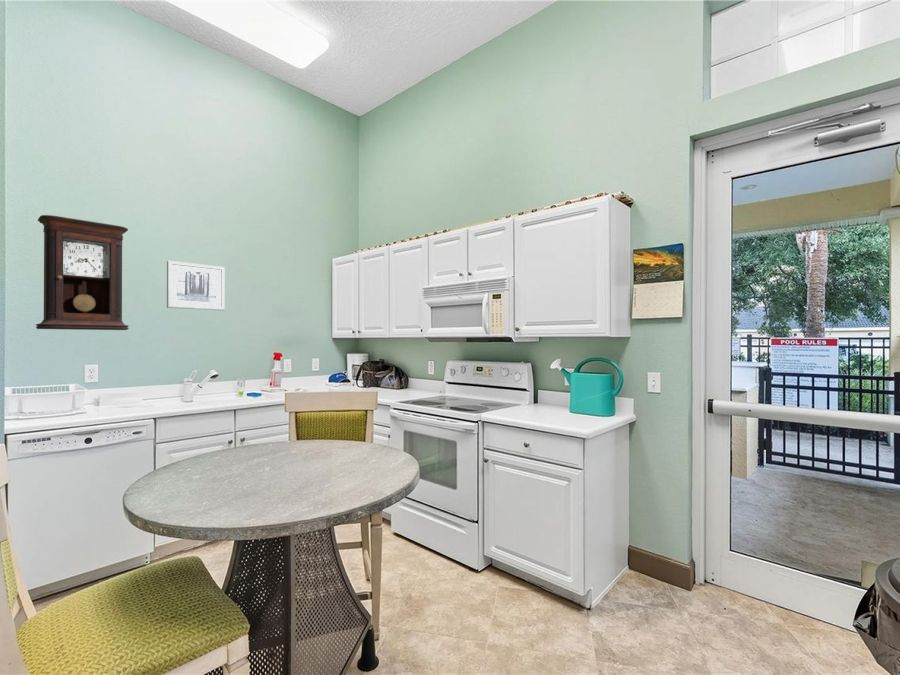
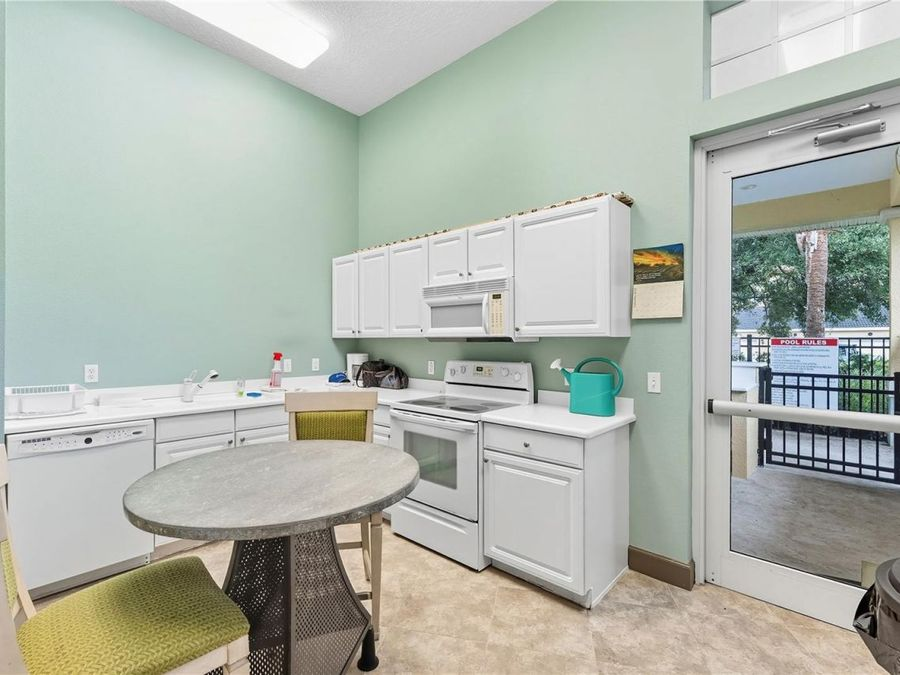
- wall art [166,260,226,311]
- pendulum clock [35,214,130,331]
